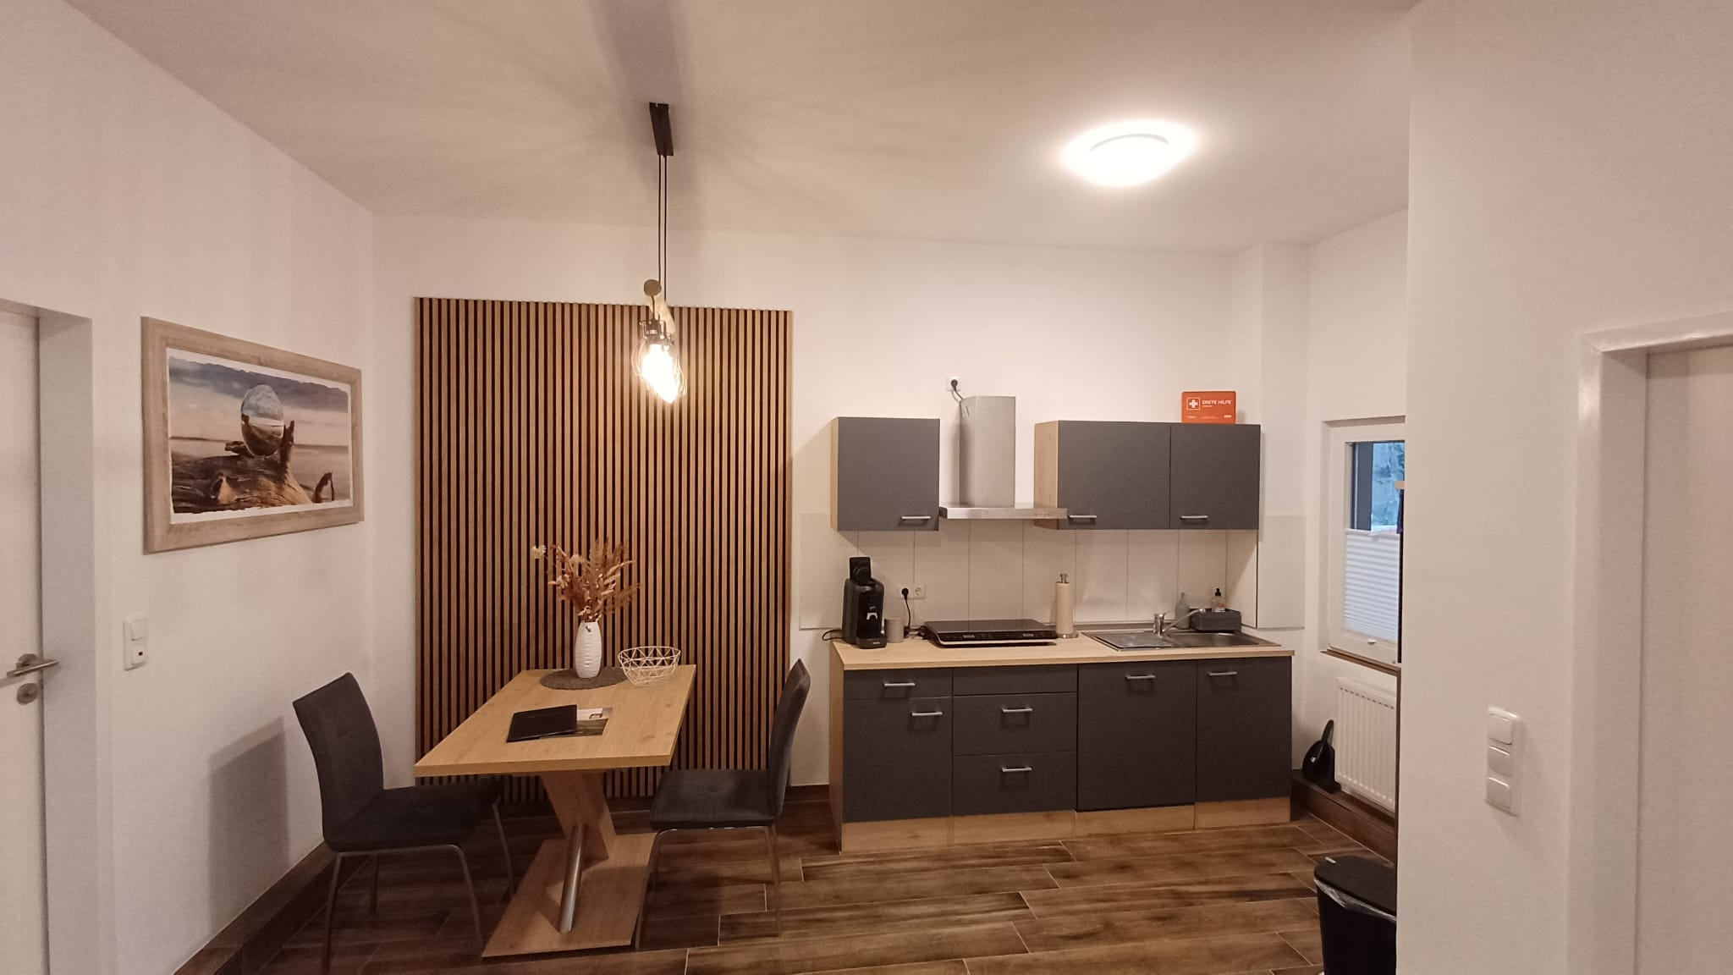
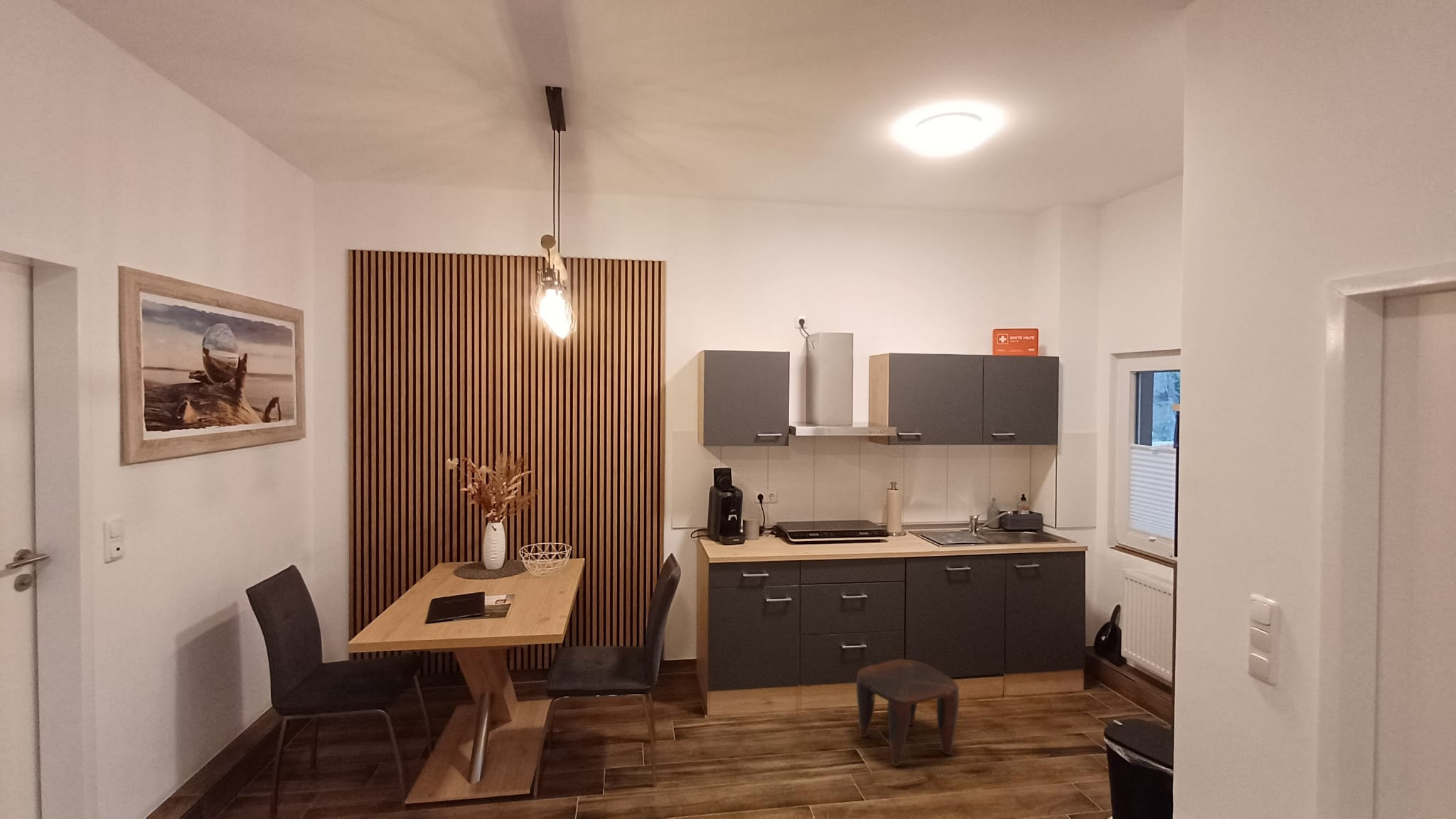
+ stool [856,658,960,767]
